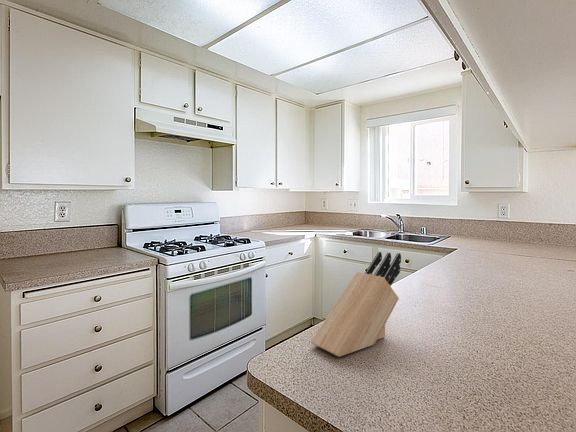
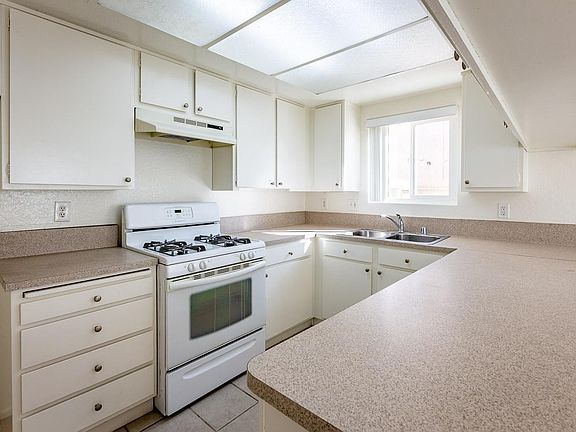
- knife block [310,251,402,358]
